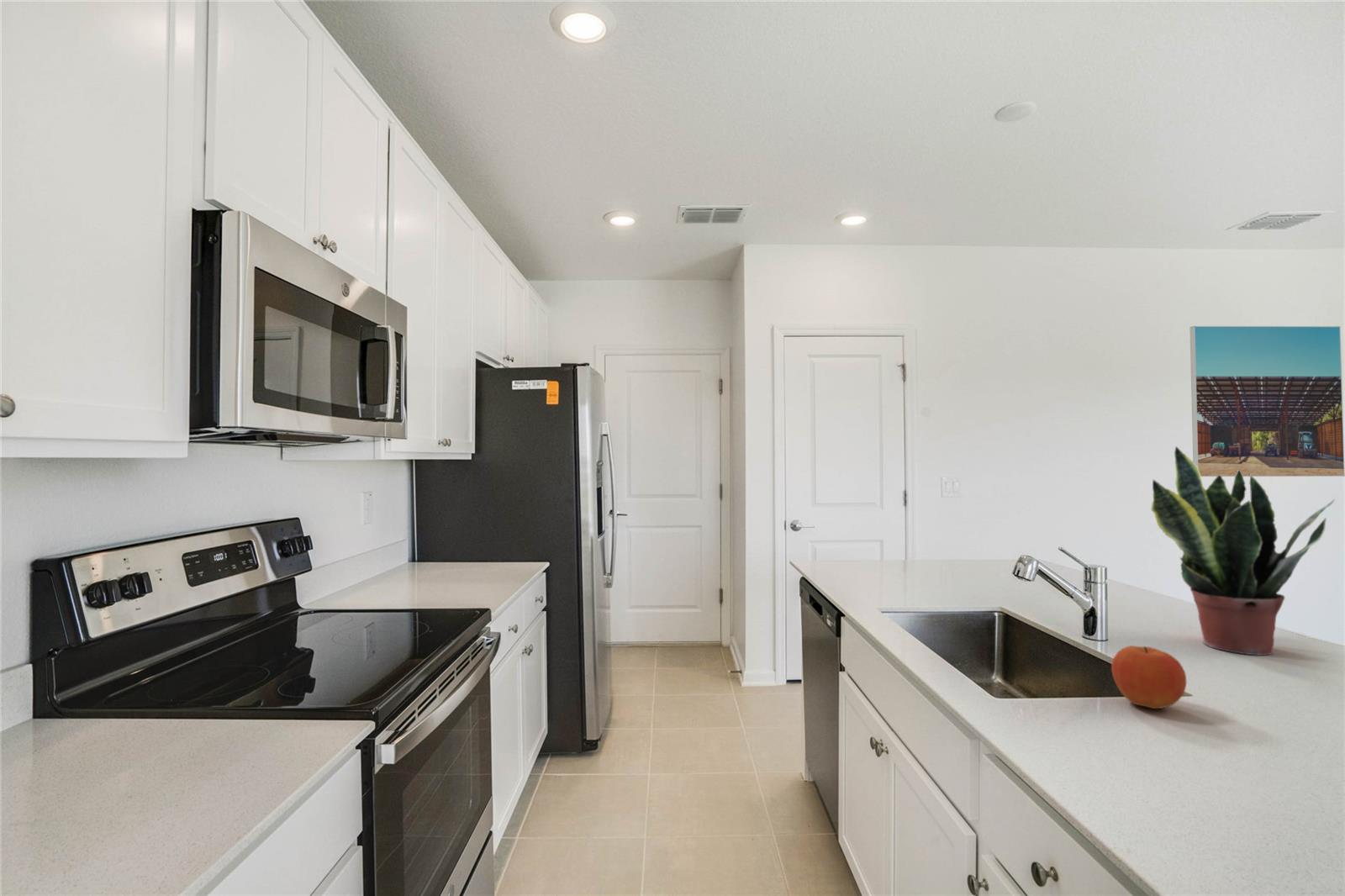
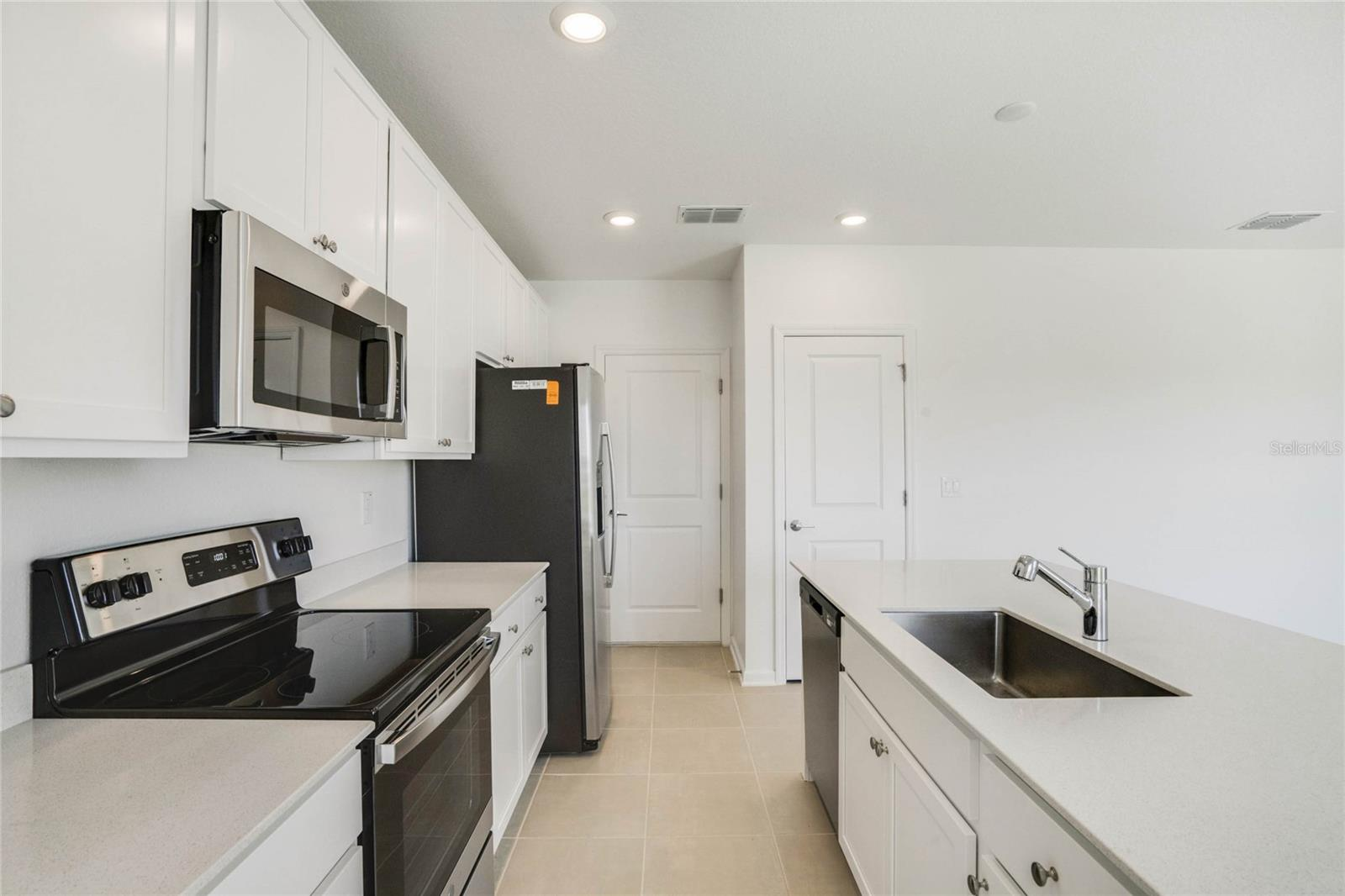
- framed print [1189,325,1345,477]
- potted plant [1151,445,1336,656]
- fruit [1110,645,1187,709]
